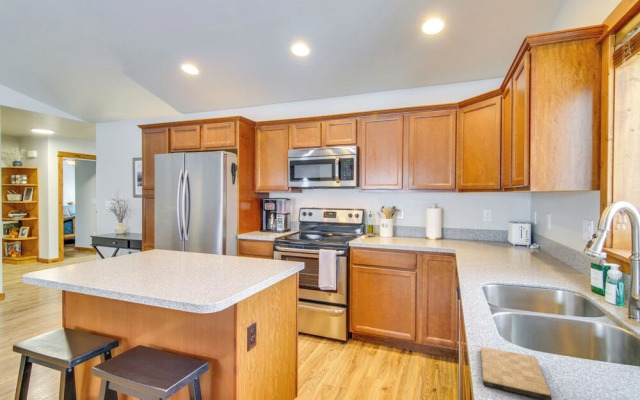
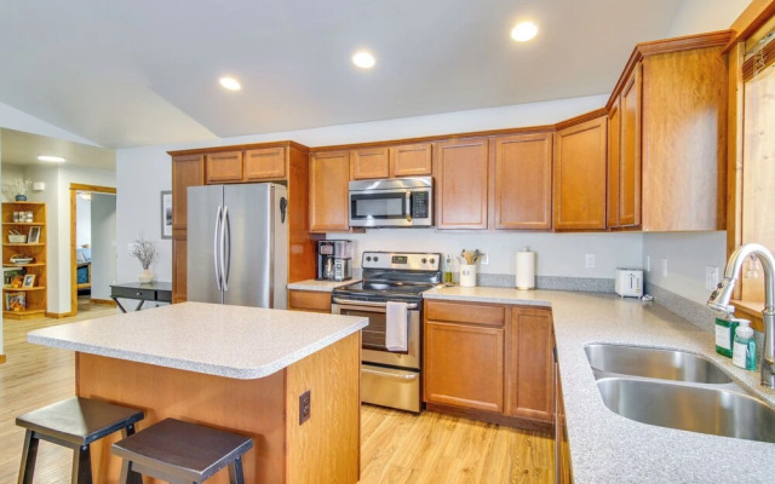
- cutting board [480,346,553,400]
